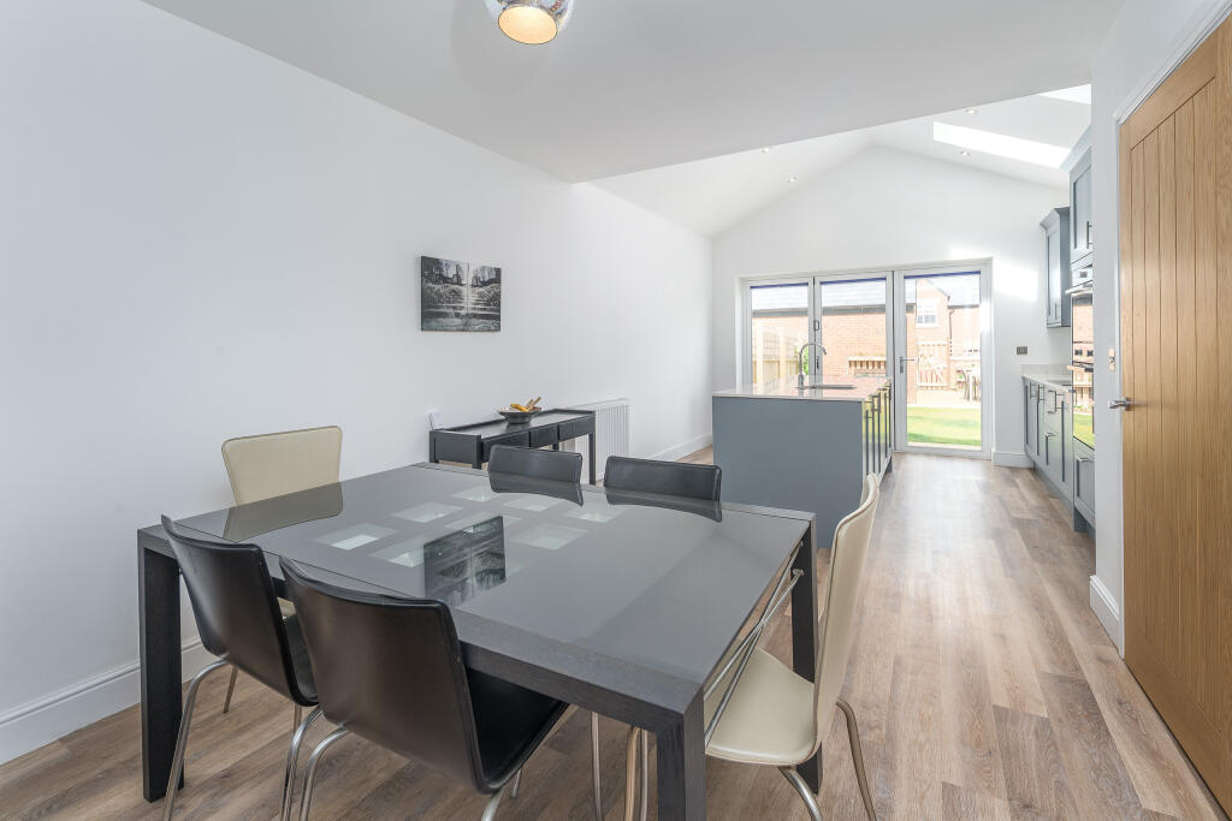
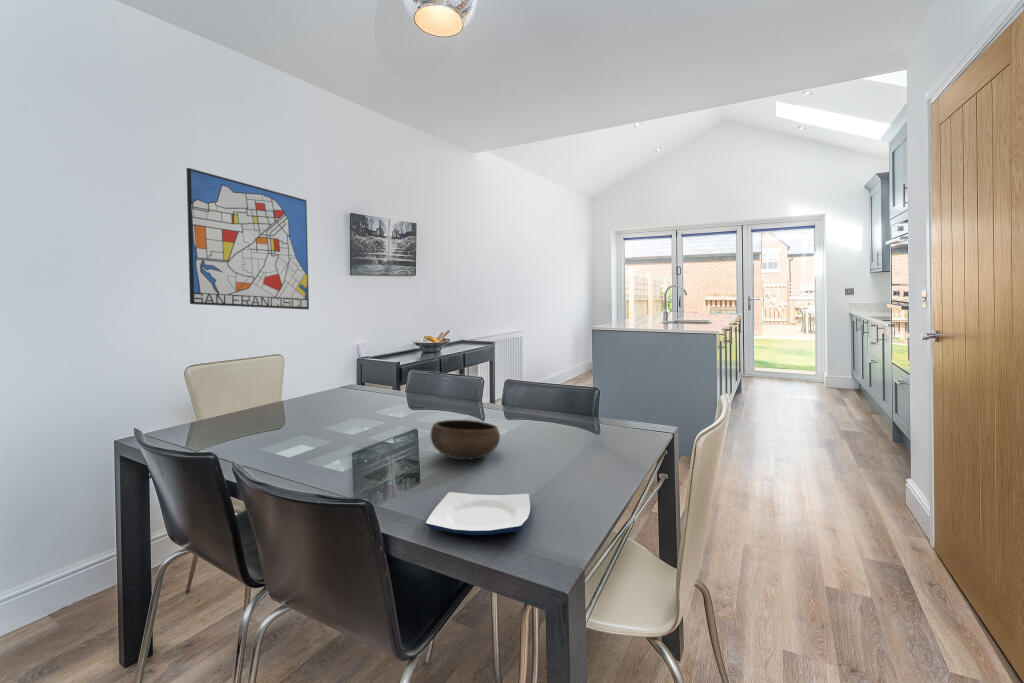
+ bowl [430,419,501,461]
+ plate [425,491,531,536]
+ wall art [186,167,310,310]
